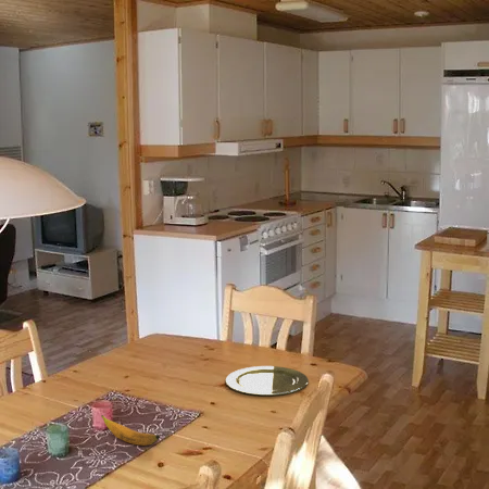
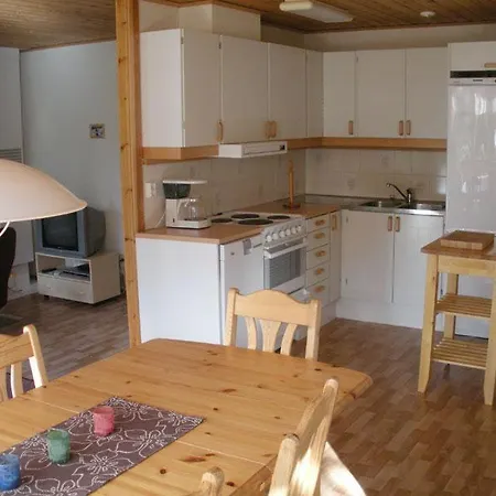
- banana [100,414,161,447]
- plate [224,365,310,397]
